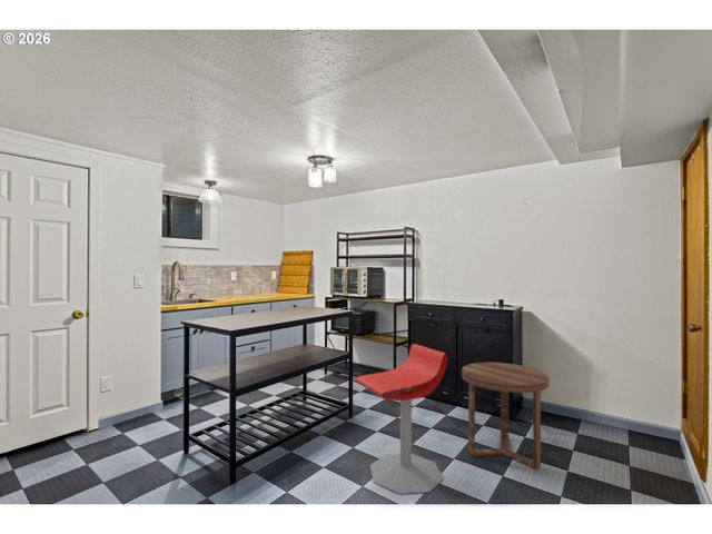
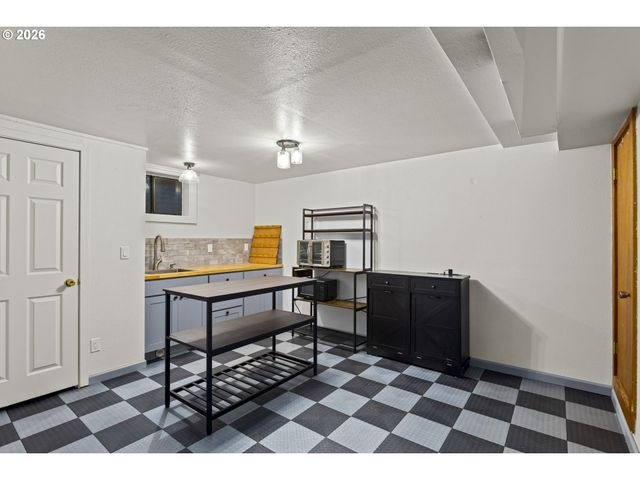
- side table [461,362,550,471]
- stool [354,343,448,495]
